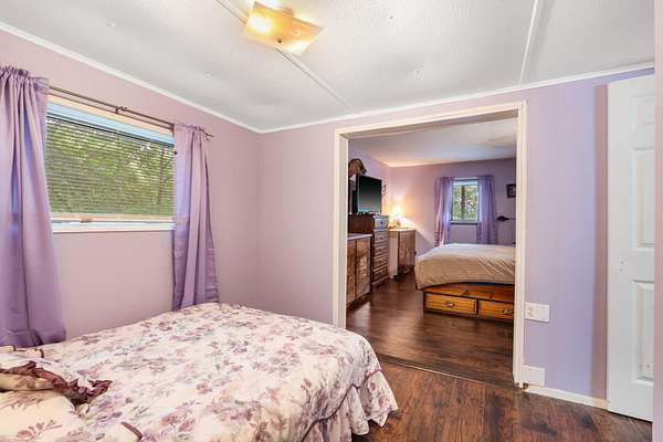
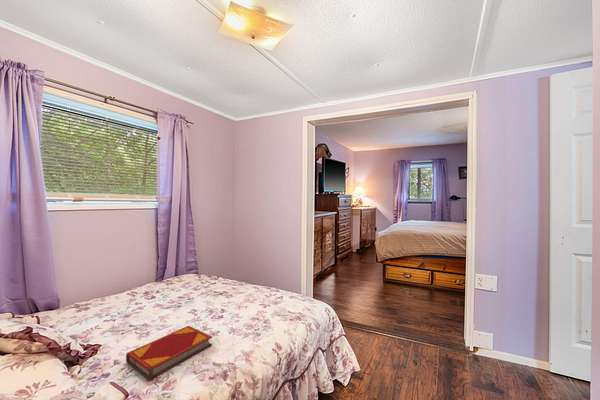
+ hardback book [125,325,213,381]
